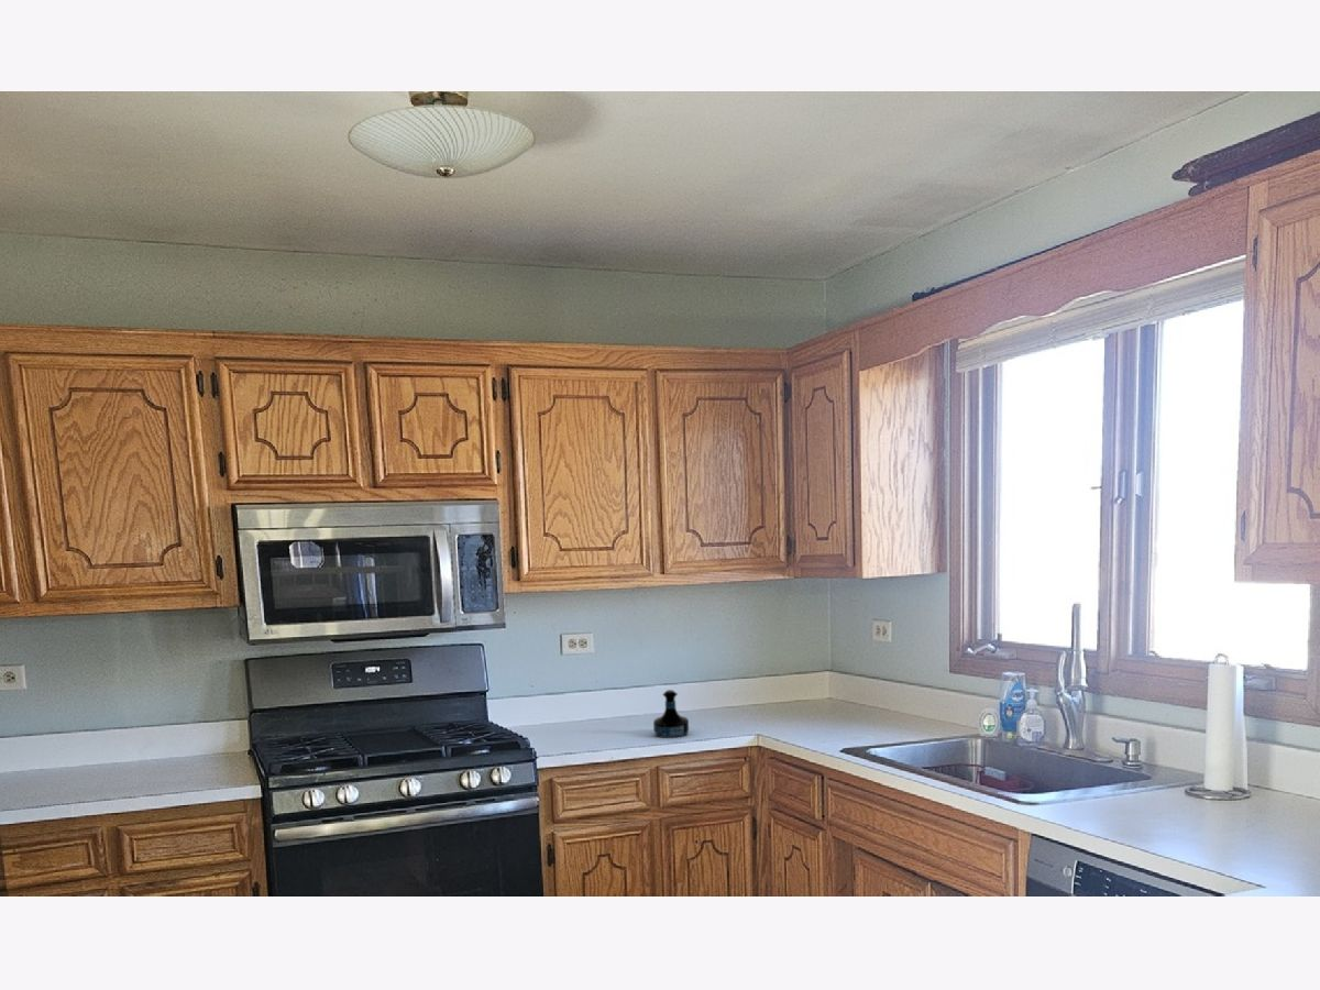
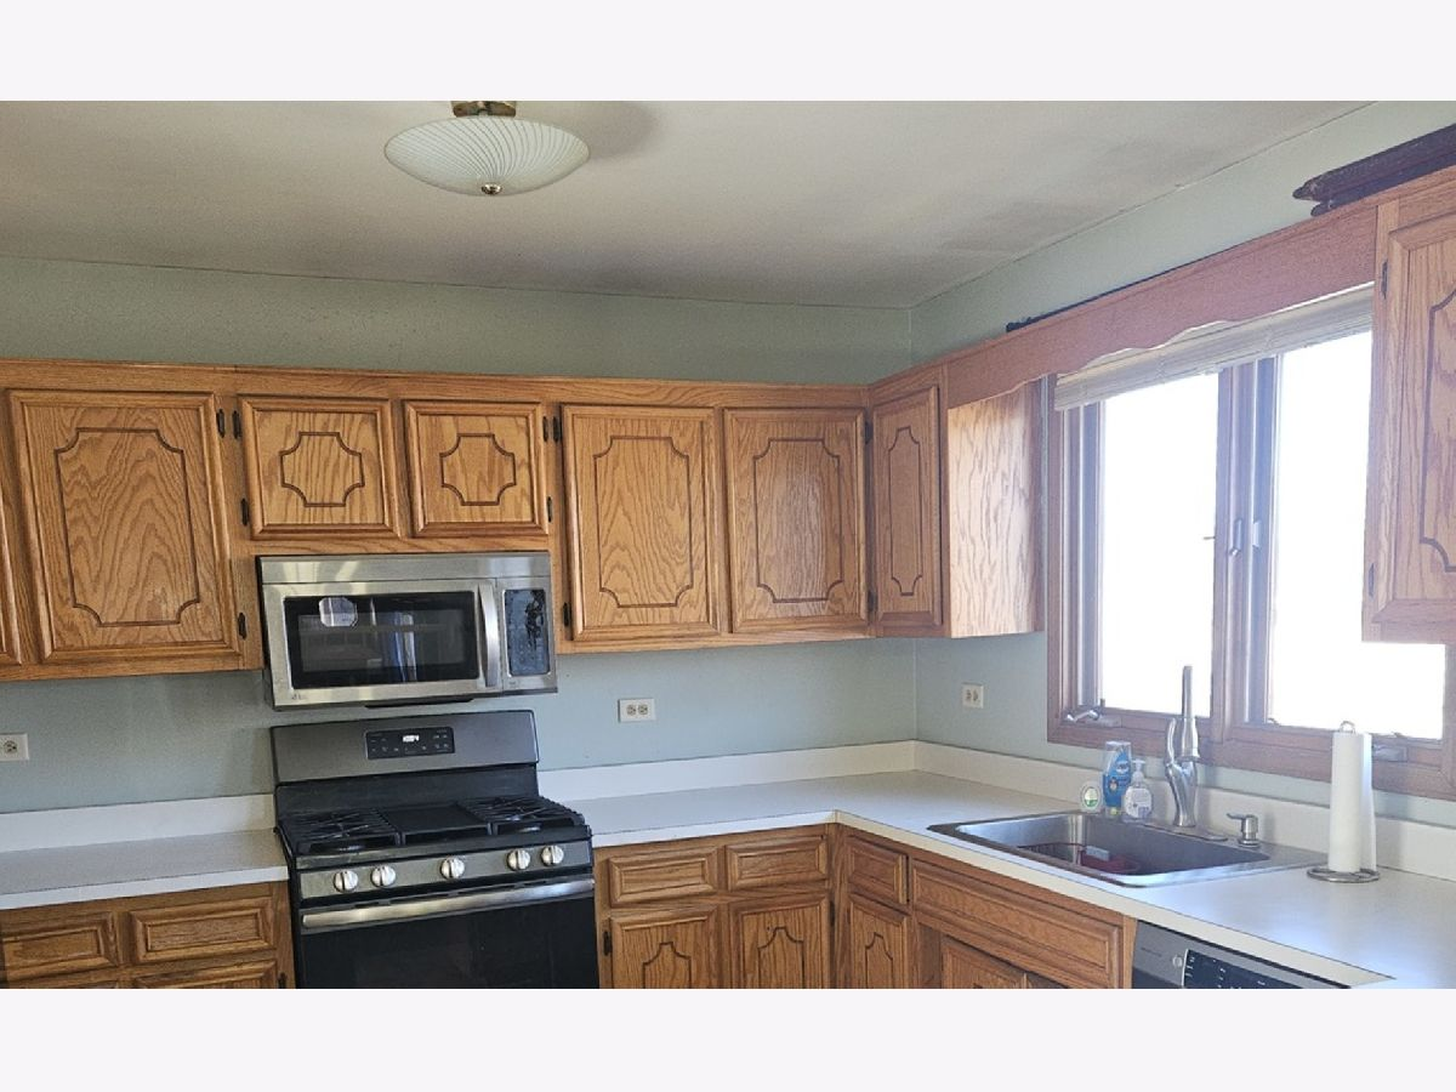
- tequila bottle [652,689,690,739]
